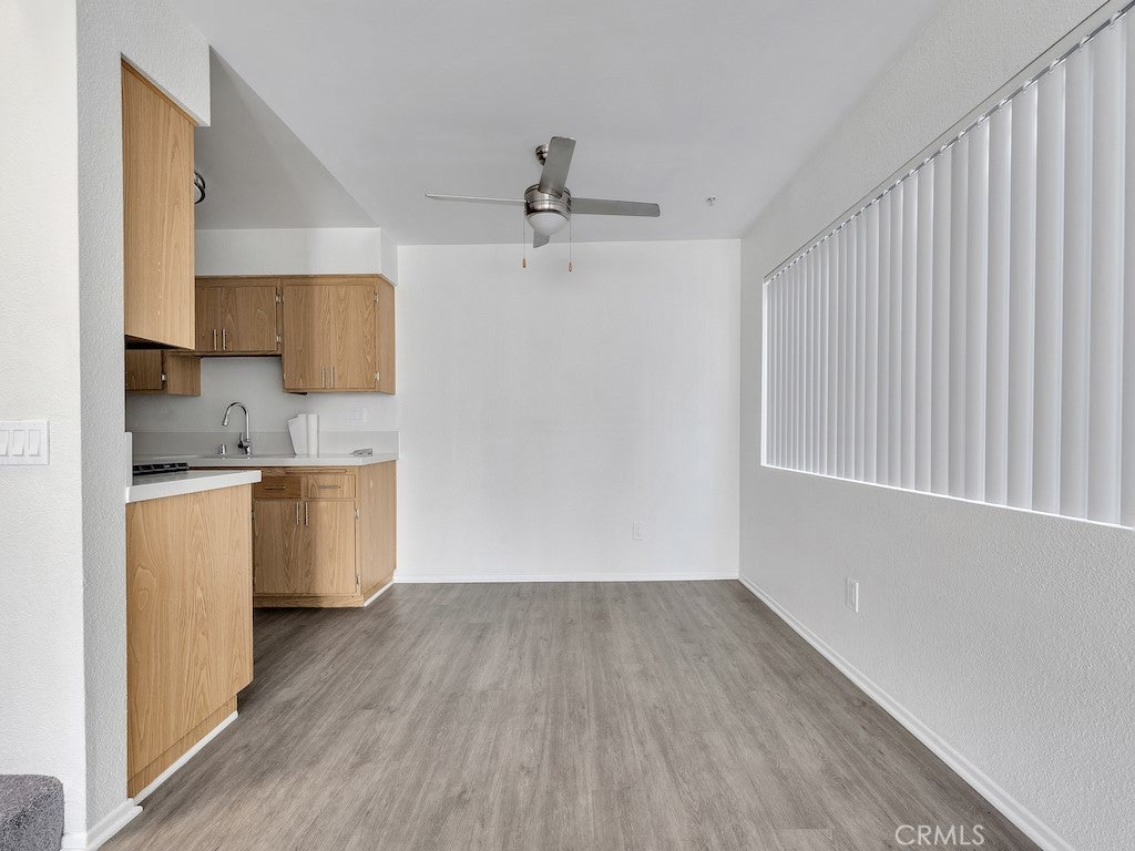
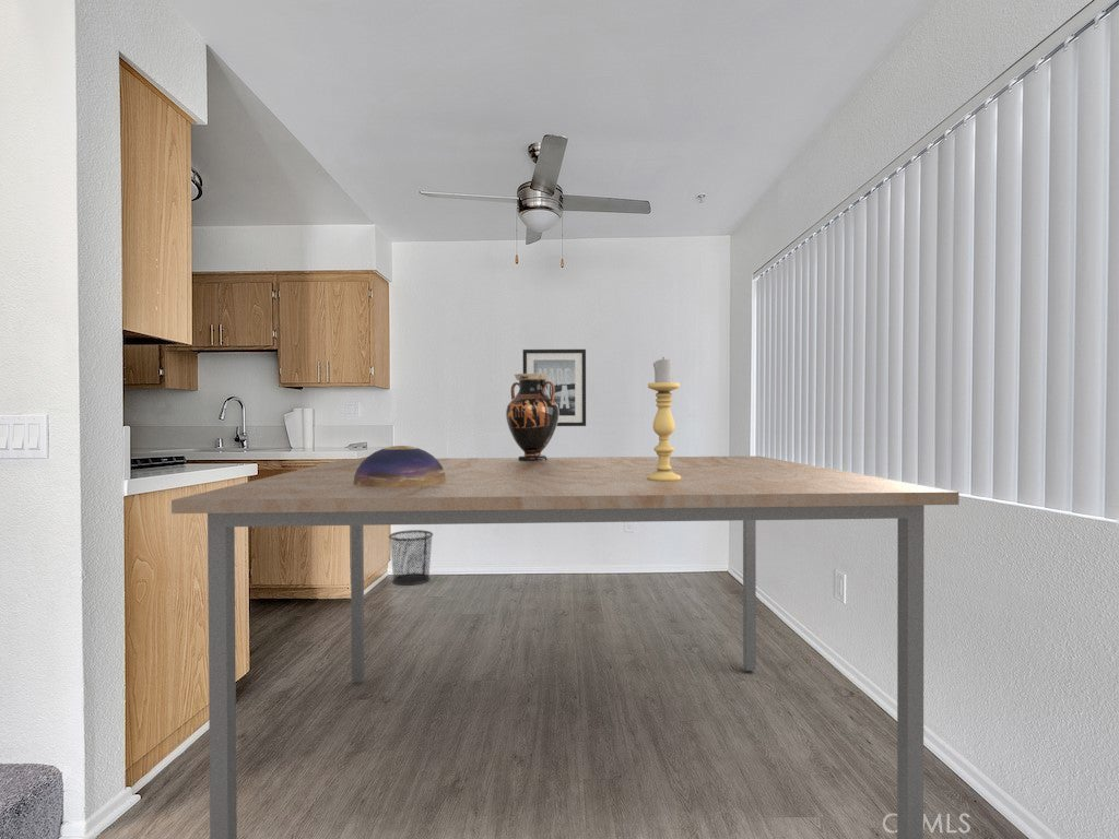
+ dining table [170,456,959,839]
+ candle holder [647,356,681,481]
+ decorative bowl [354,445,446,487]
+ waste bin [388,529,434,587]
+ vase [505,373,560,461]
+ wall art [522,348,587,427]
